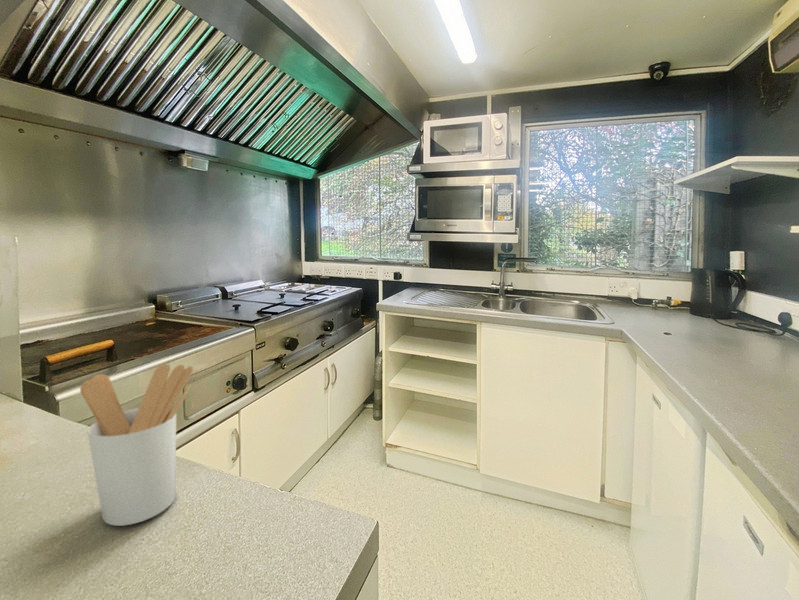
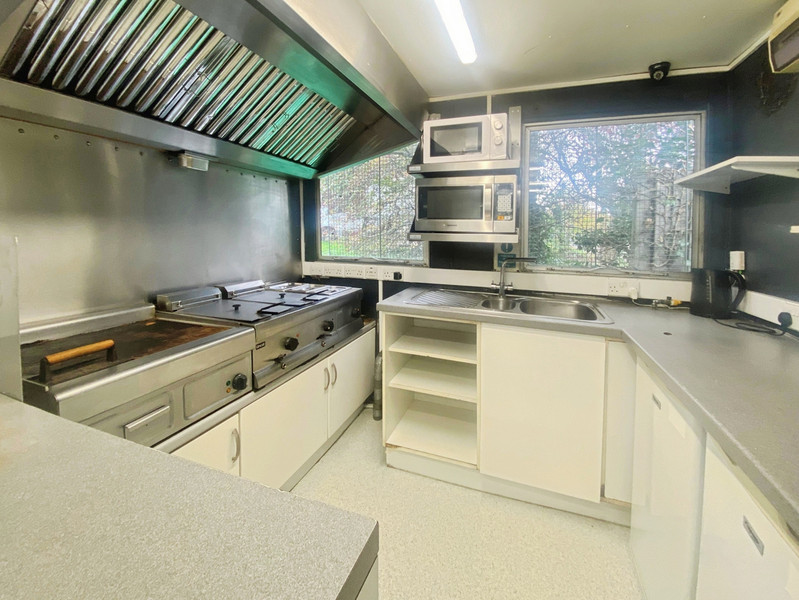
- utensil holder [79,363,194,527]
